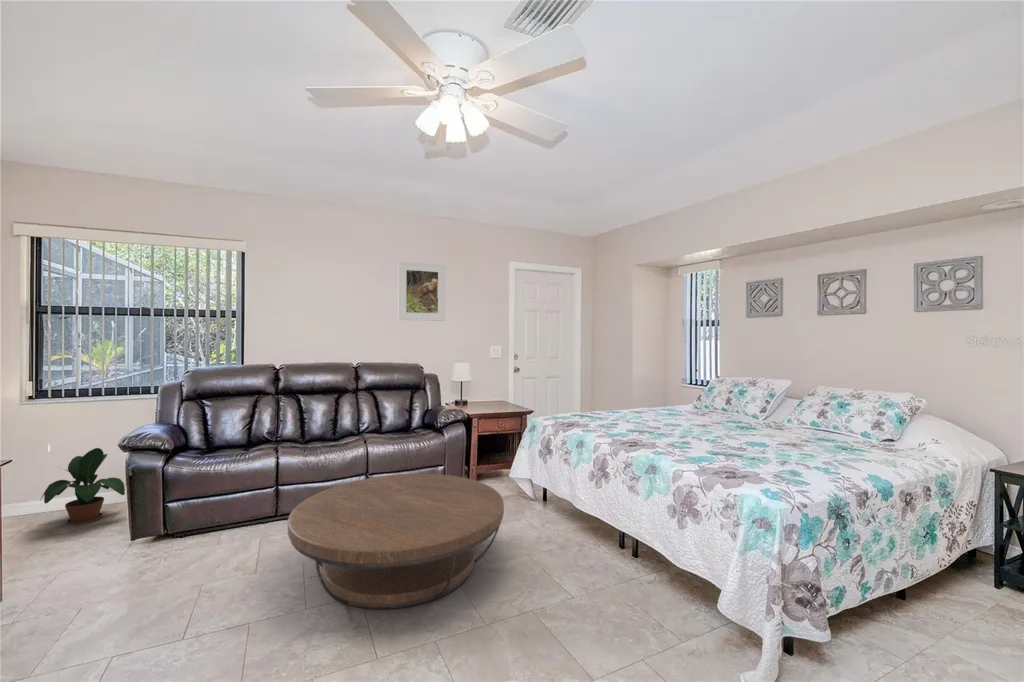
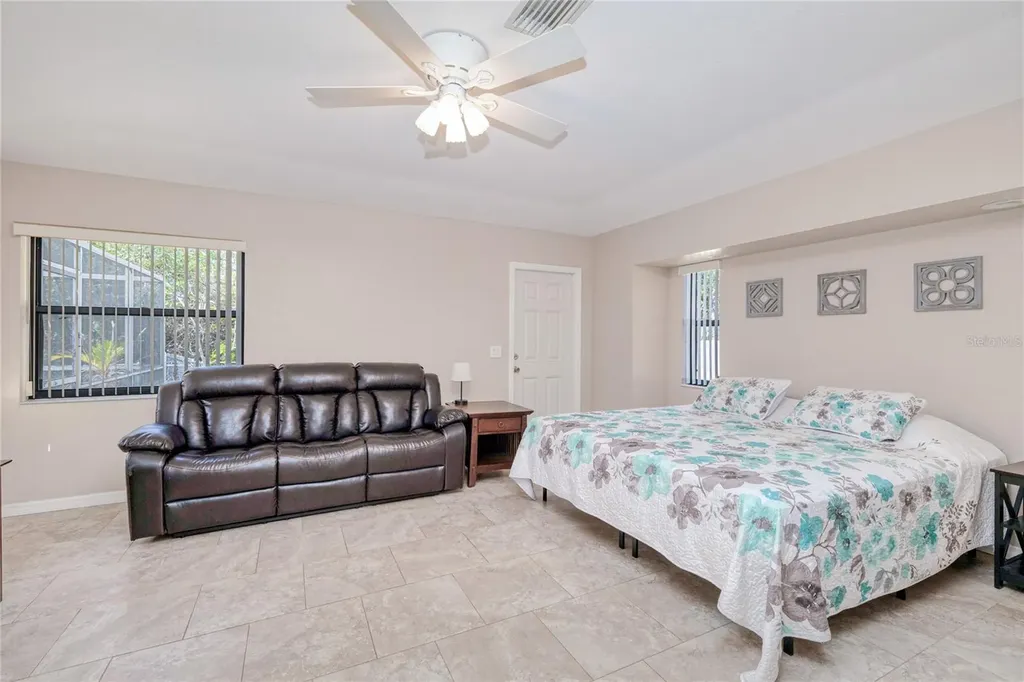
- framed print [397,261,446,322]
- potted plant [39,447,126,526]
- coffee table [287,473,505,610]
